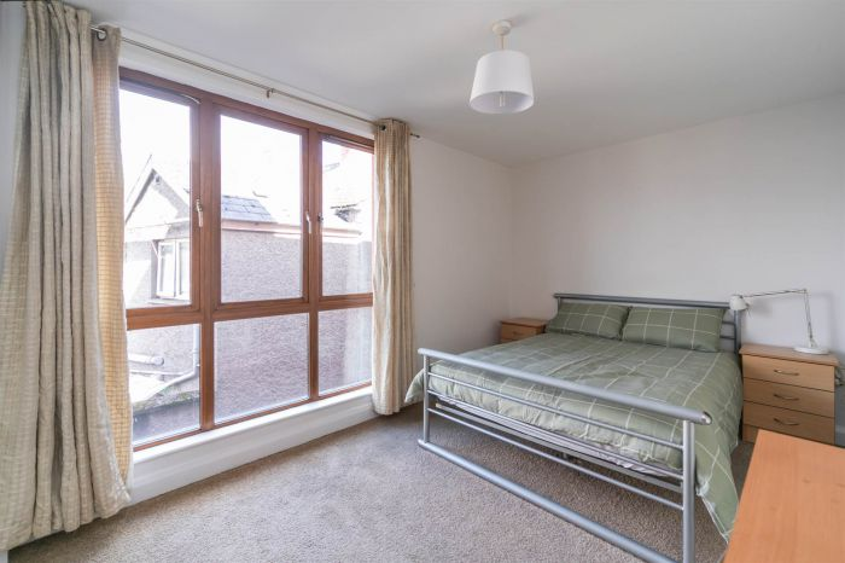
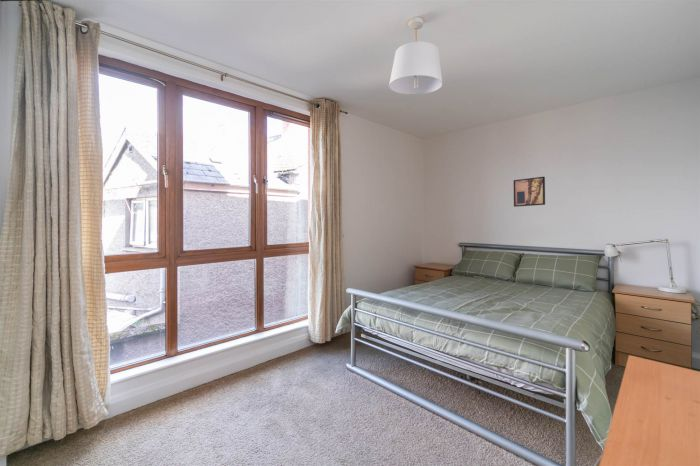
+ wall art [513,176,546,208]
